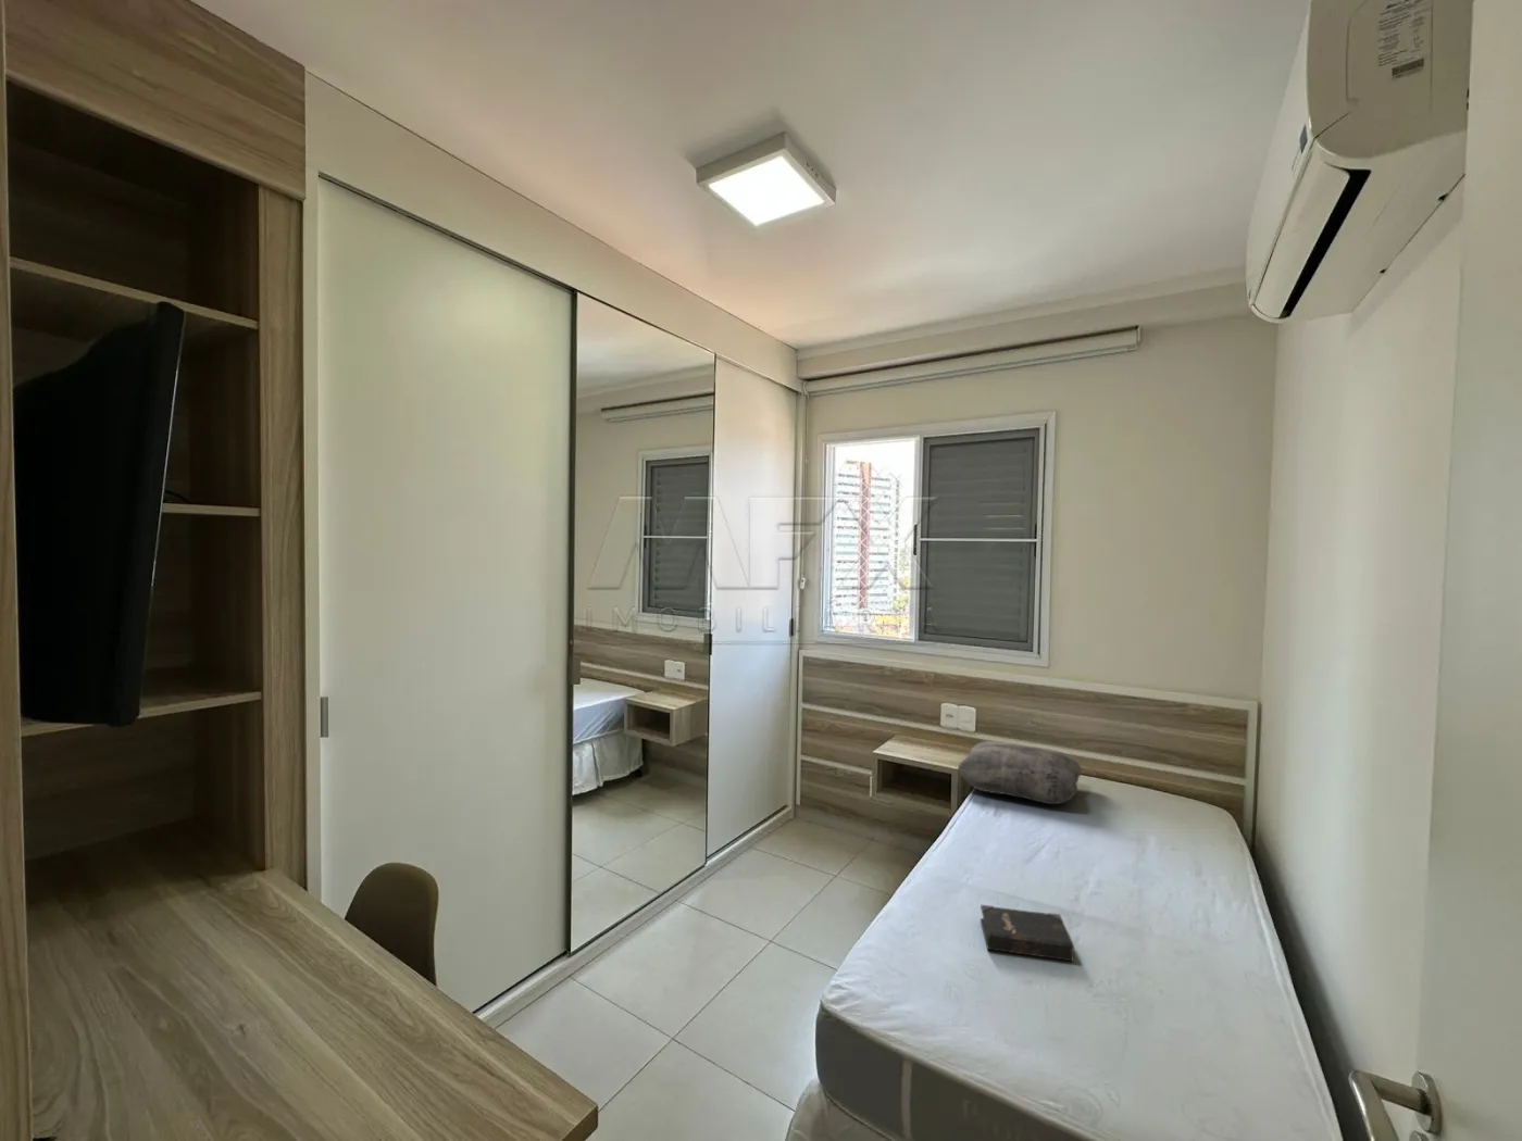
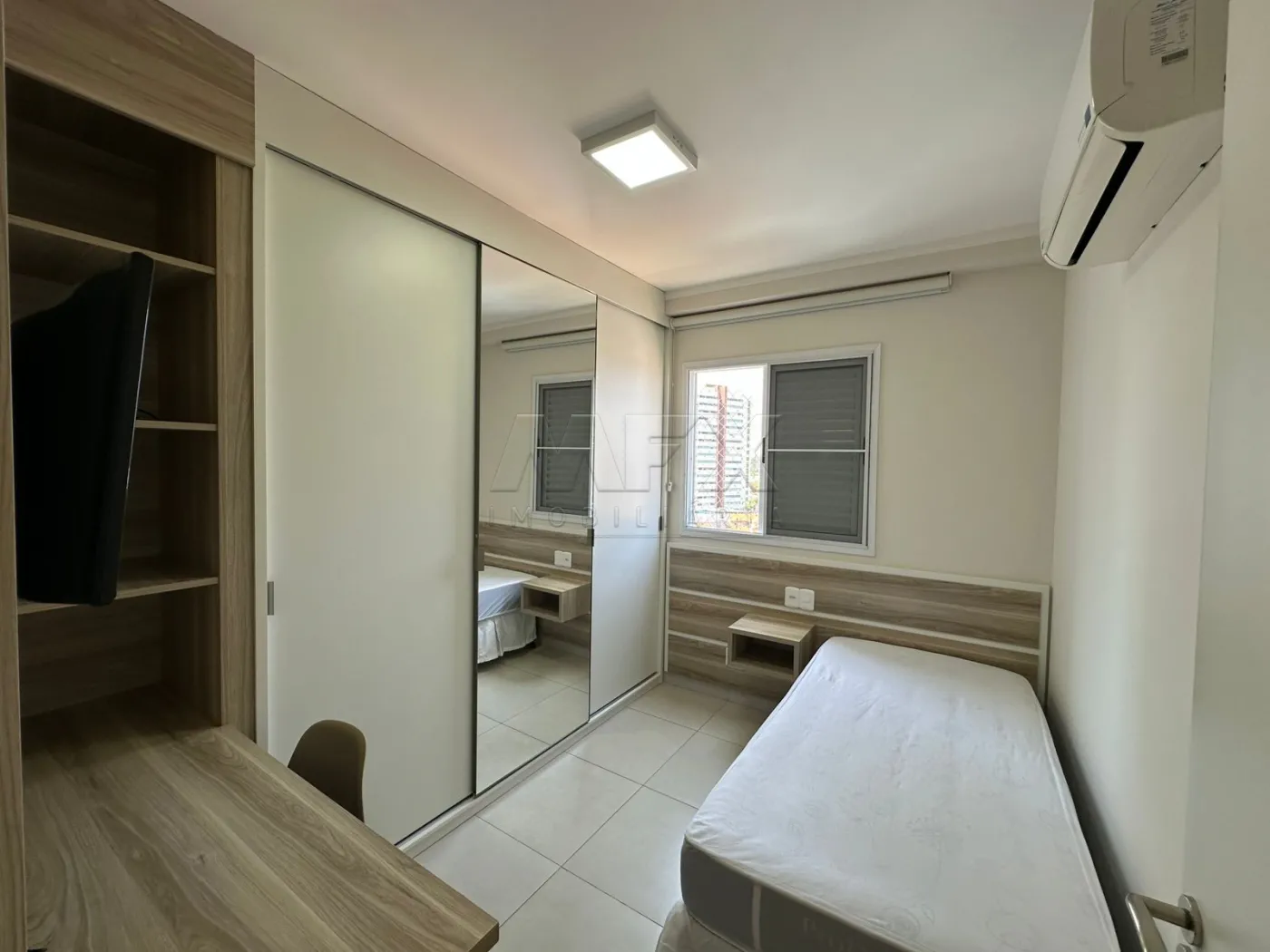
- cushion [956,739,1083,805]
- hardback book [979,904,1075,962]
